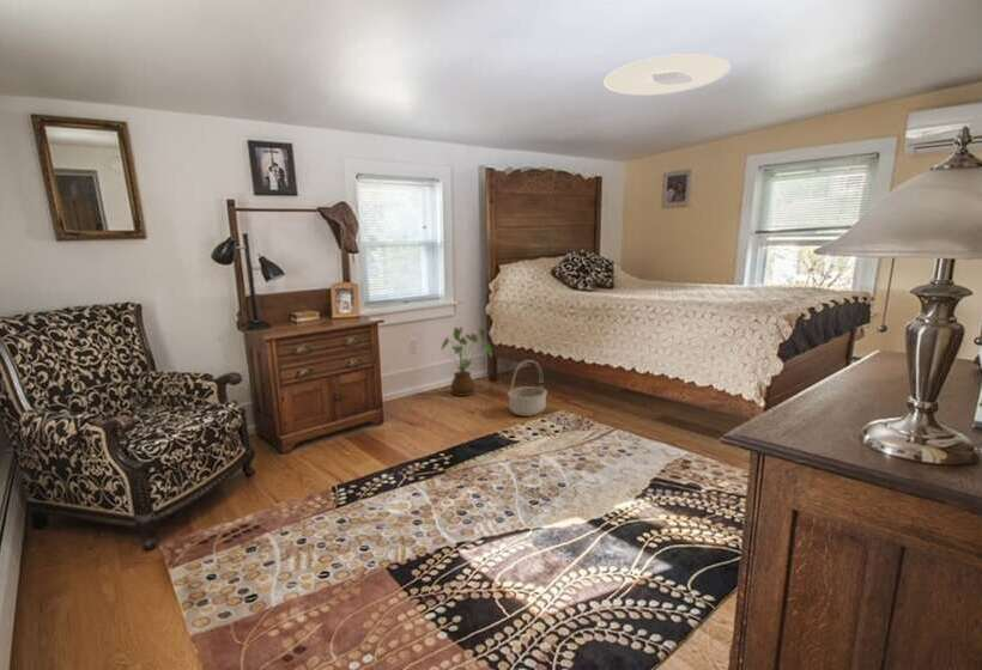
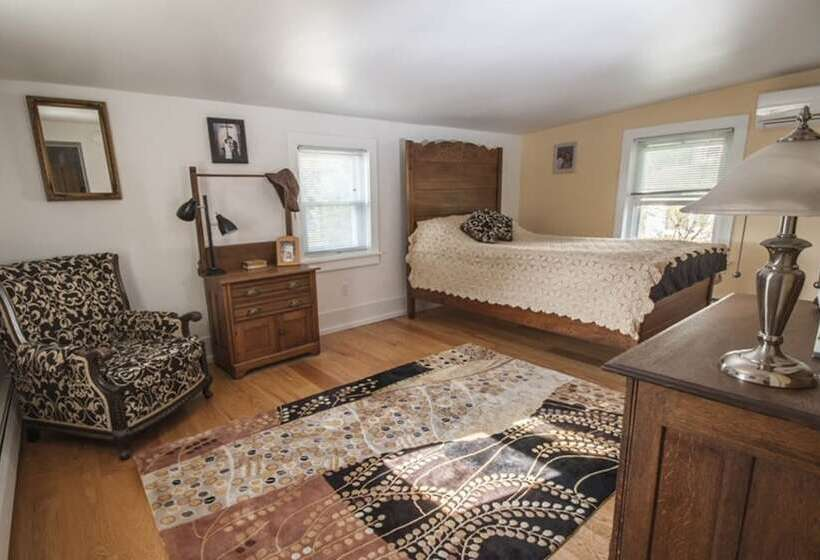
- basket [507,359,548,418]
- ceiling light [602,53,732,97]
- house plant [441,325,493,397]
